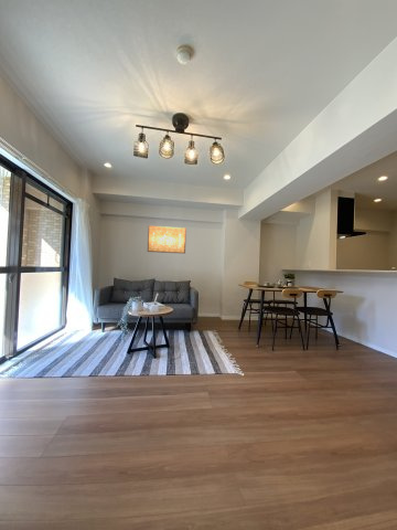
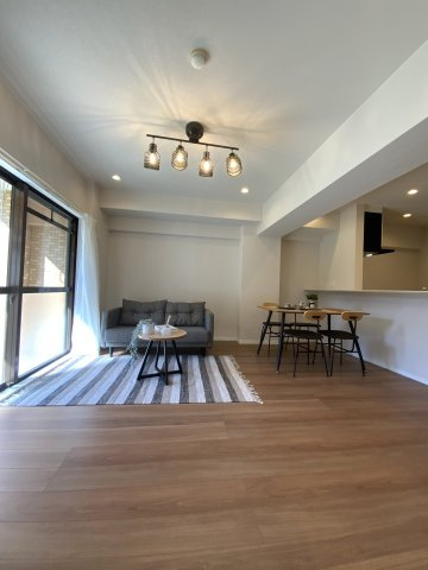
- wall art [147,225,187,255]
